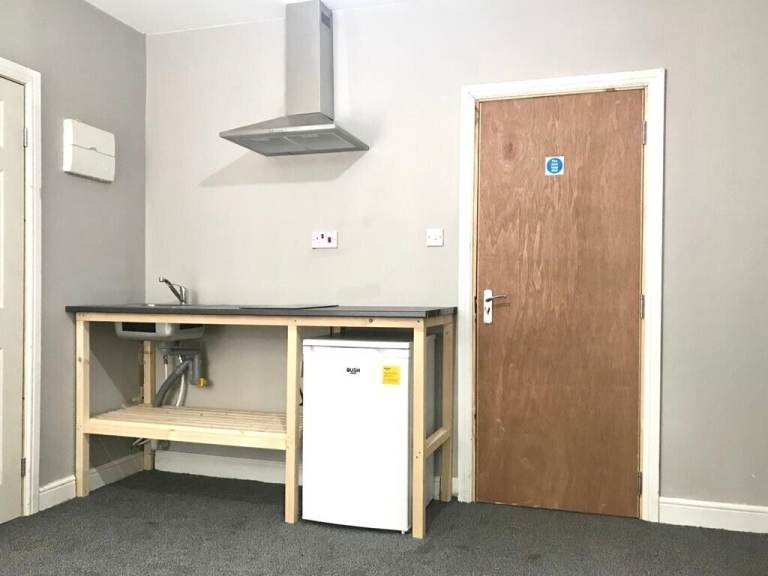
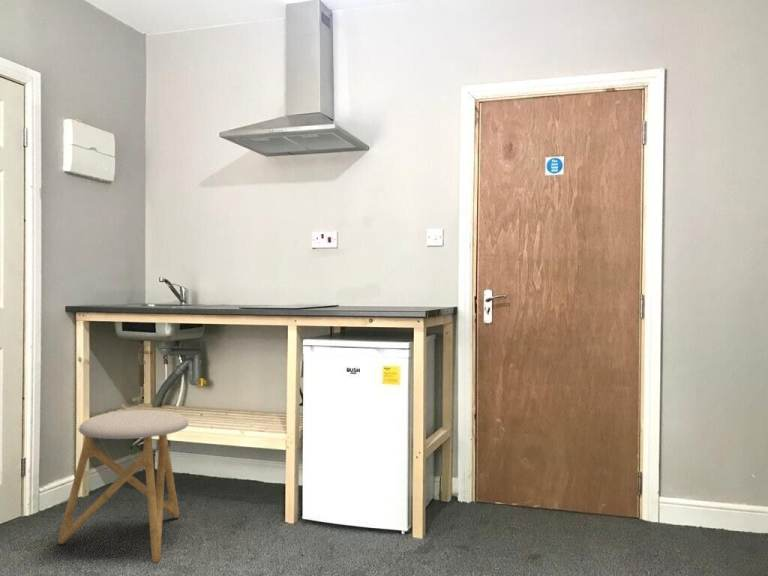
+ stool [57,409,189,564]
